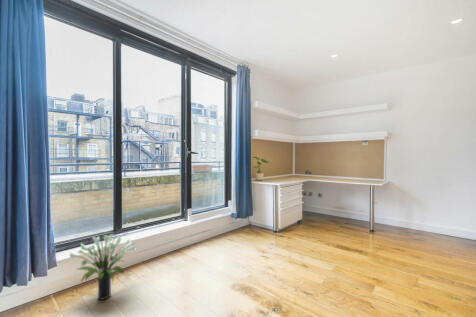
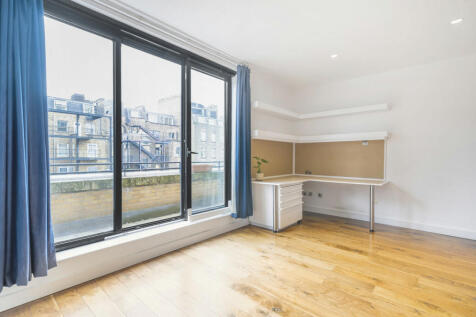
- potted plant [69,233,137,301]
